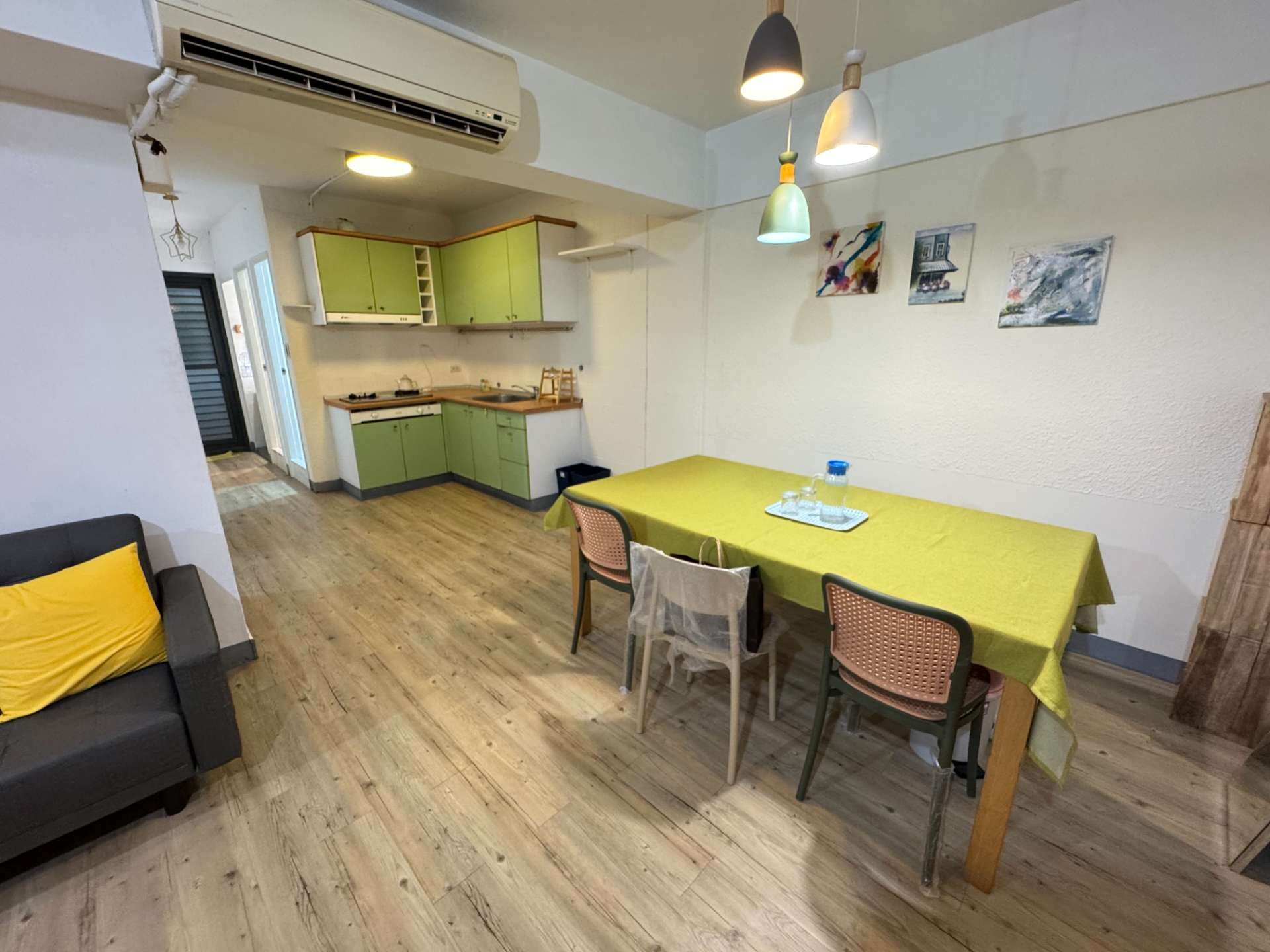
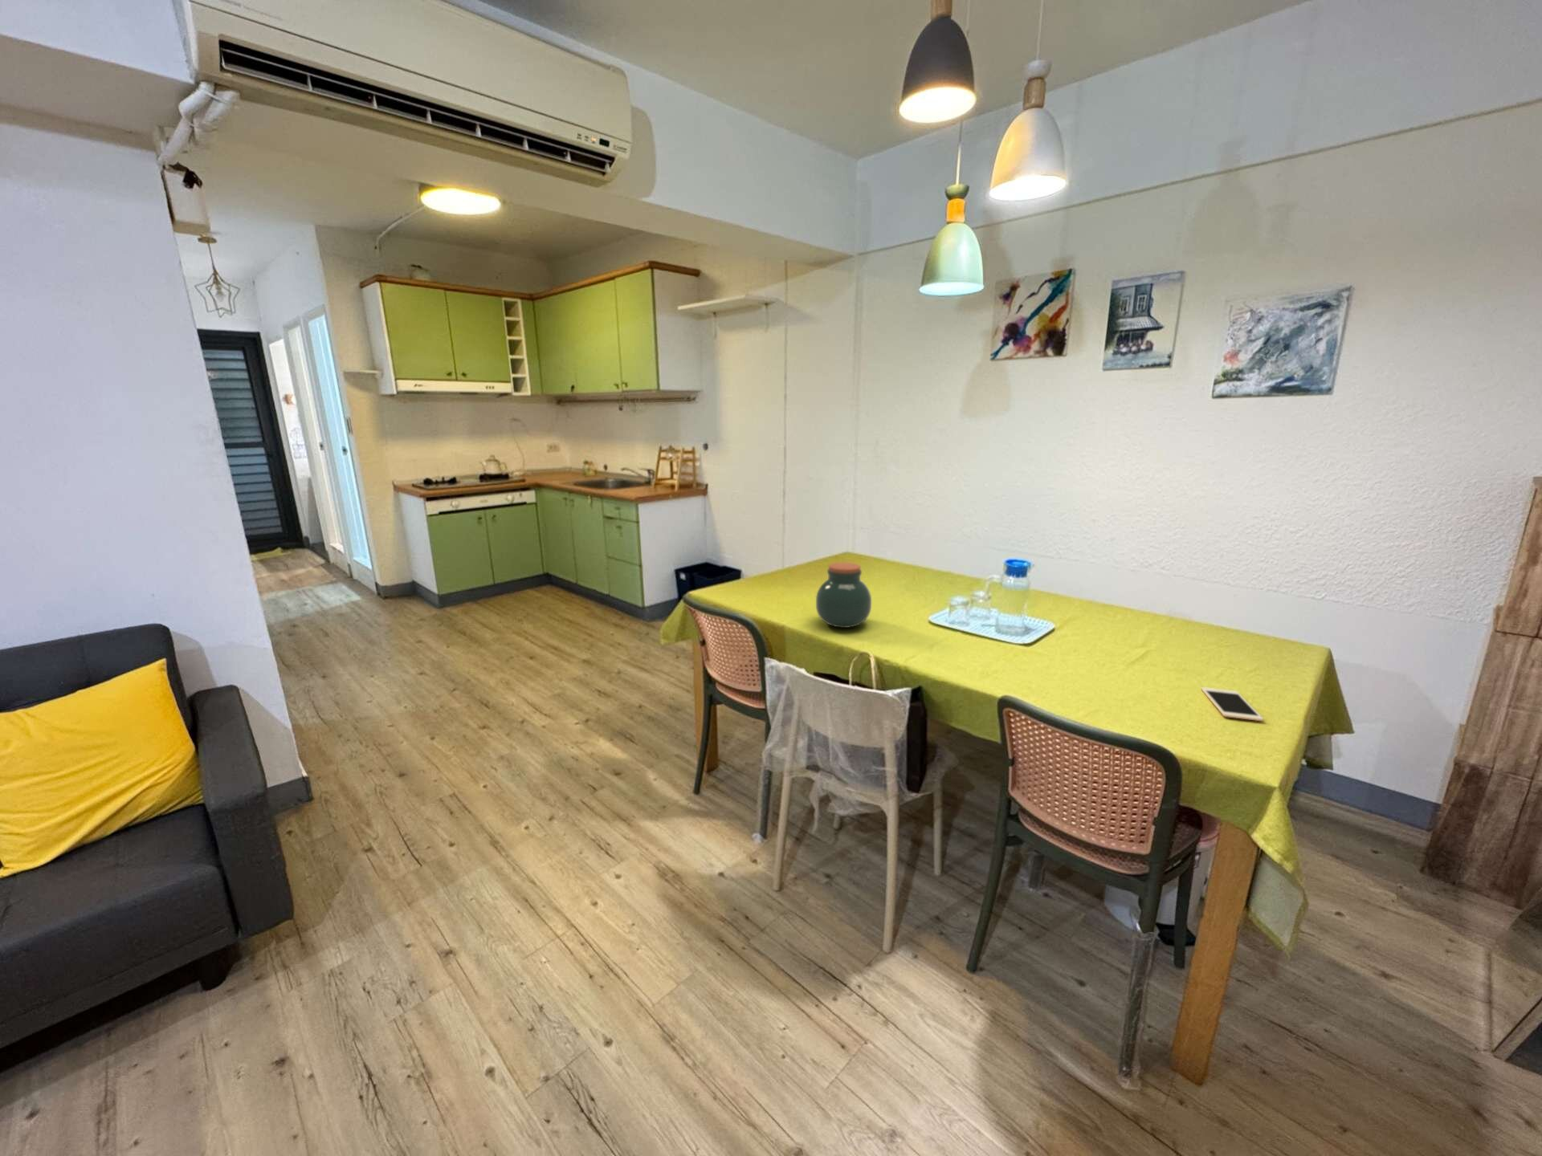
+ jar [815,562,872,629]
+ cell phone [1201,686,1264,721]
